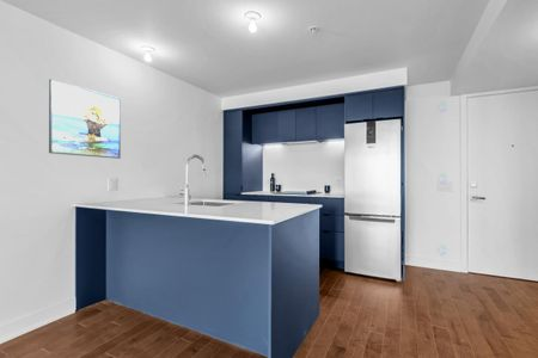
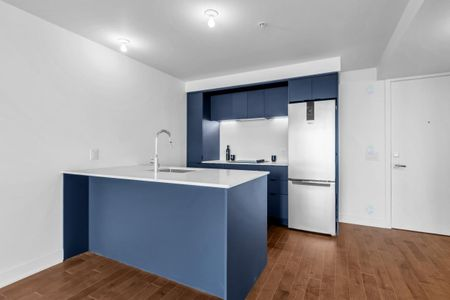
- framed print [48,78,122,160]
